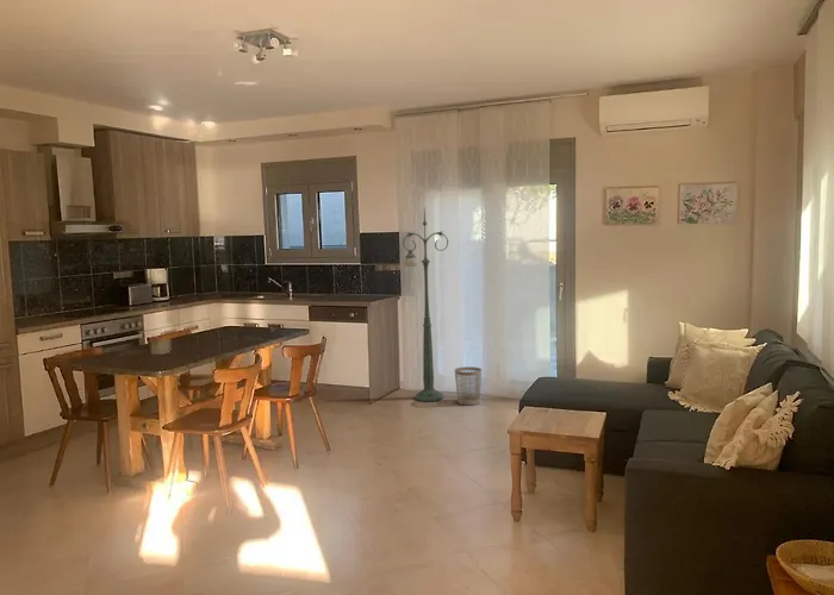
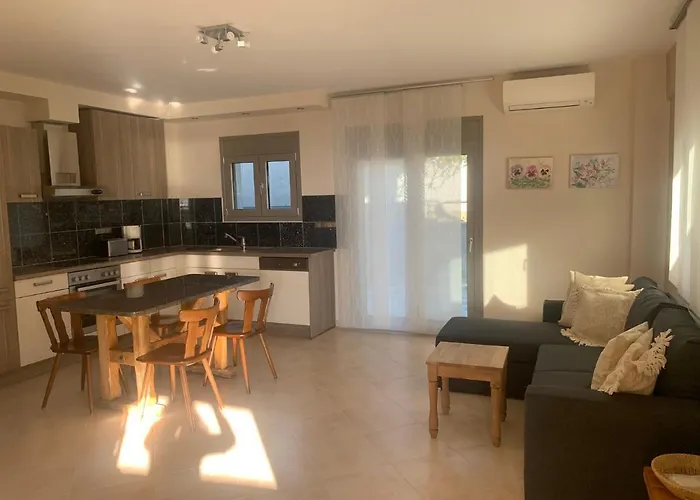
- wastebasket [454,365,483,406]
- floor lamp [402,208,449,402]
